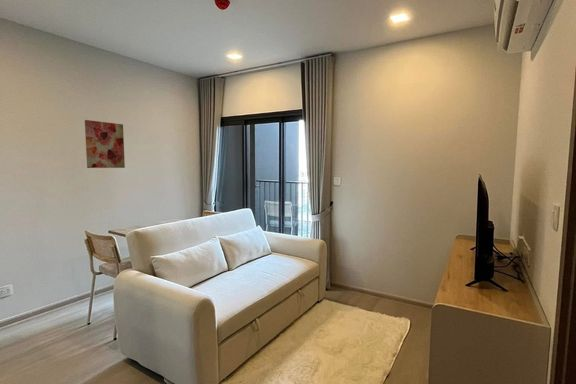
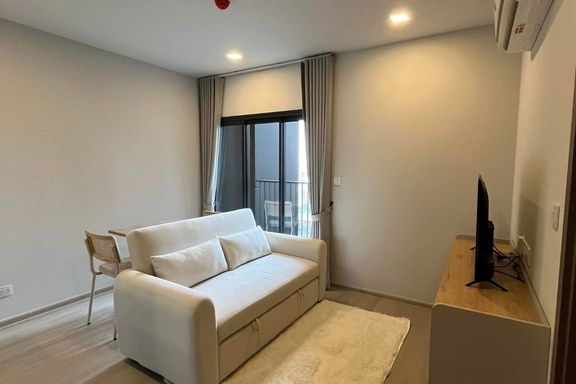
- wall art [84,119,126,169]
